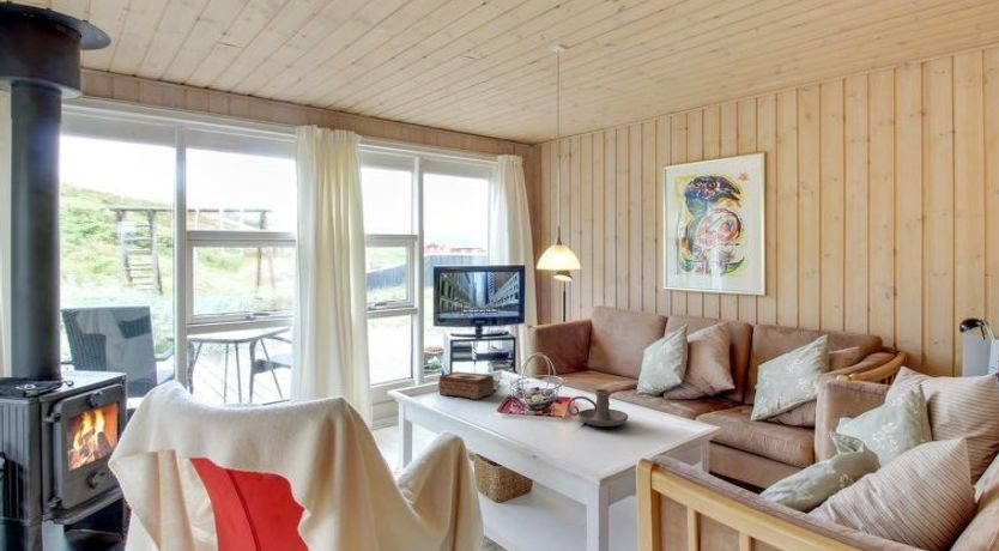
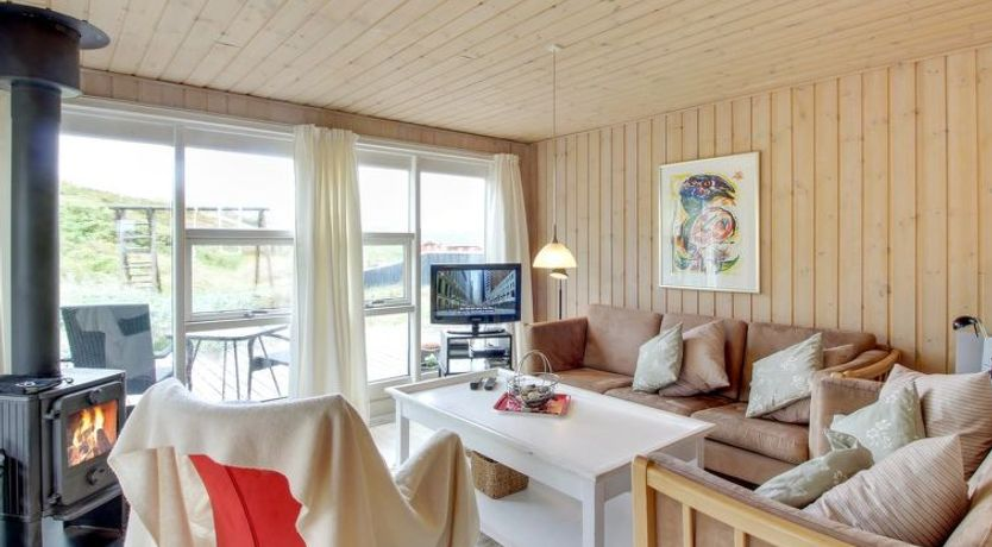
- tissue box [437,370,495,400]
- candle holder [567,388,629,428]
